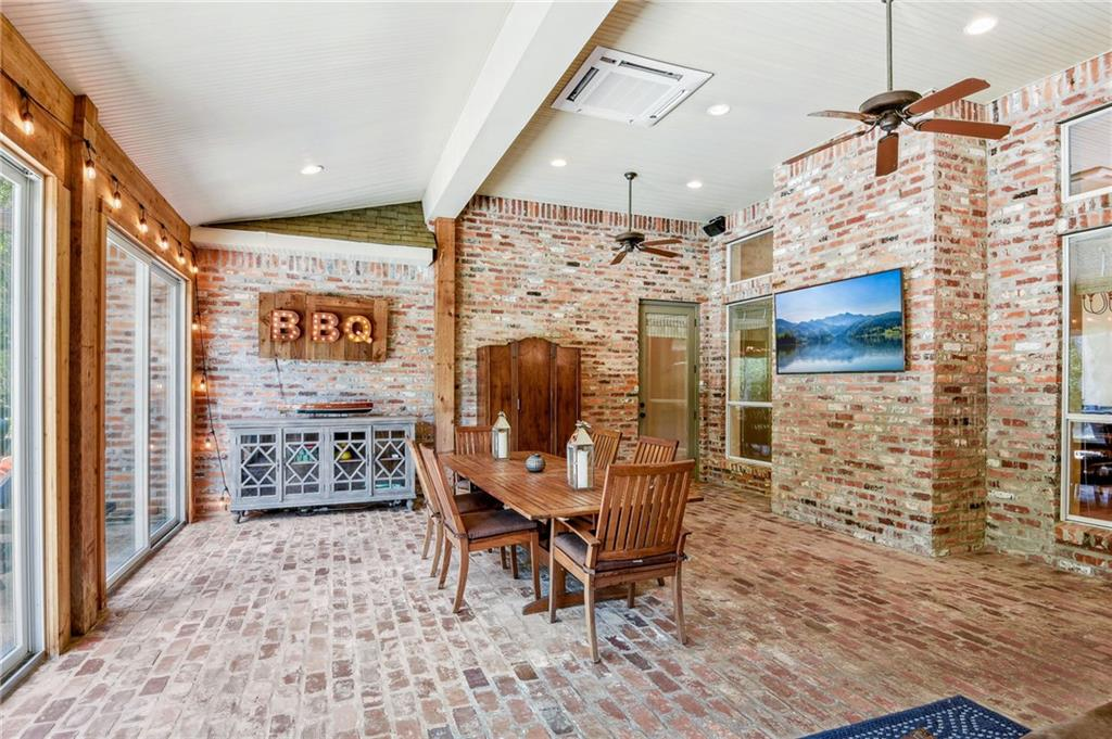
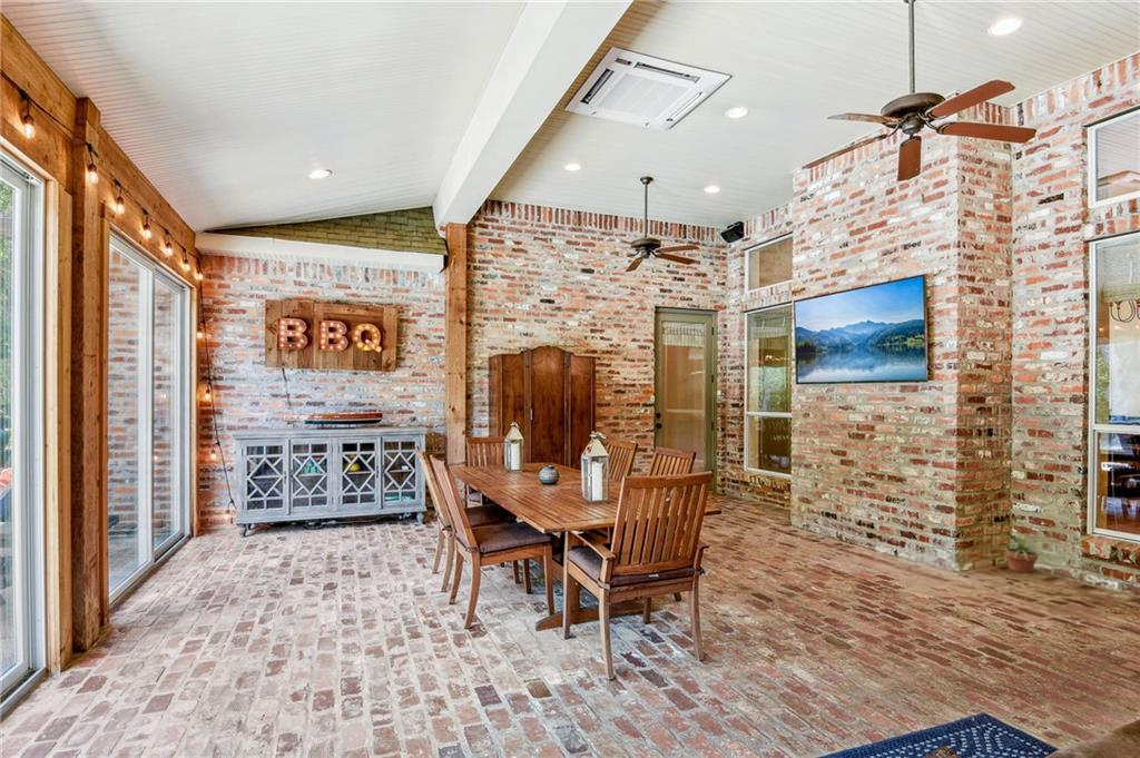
+ potted plant [994,534,1048,574]
